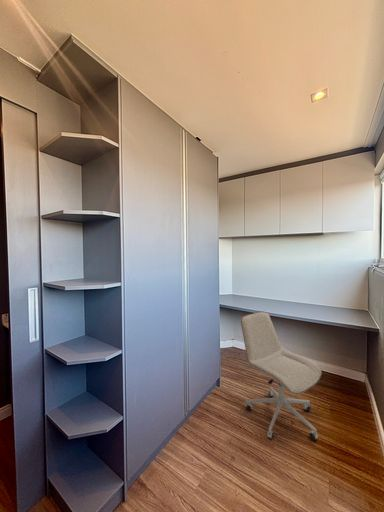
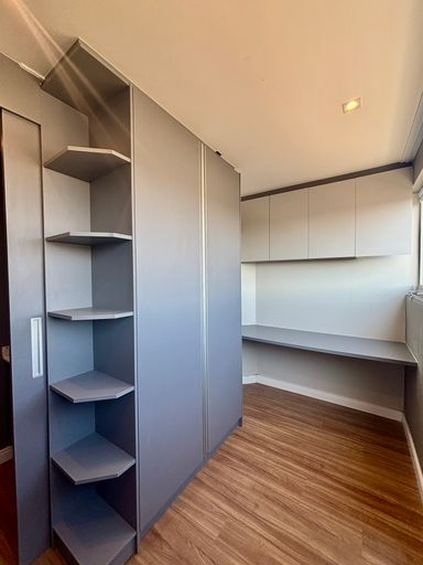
- office chair [240,311,323,441]
